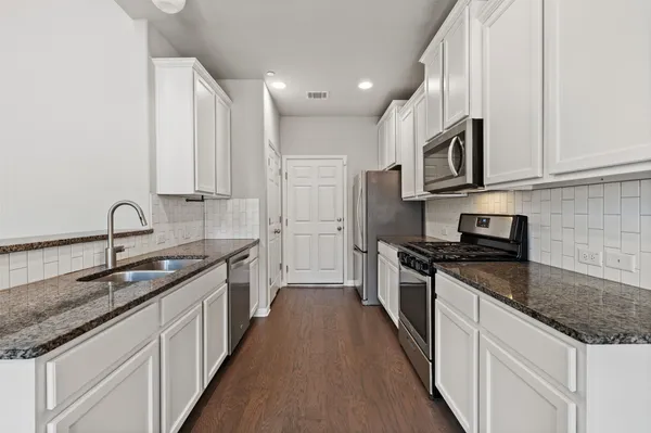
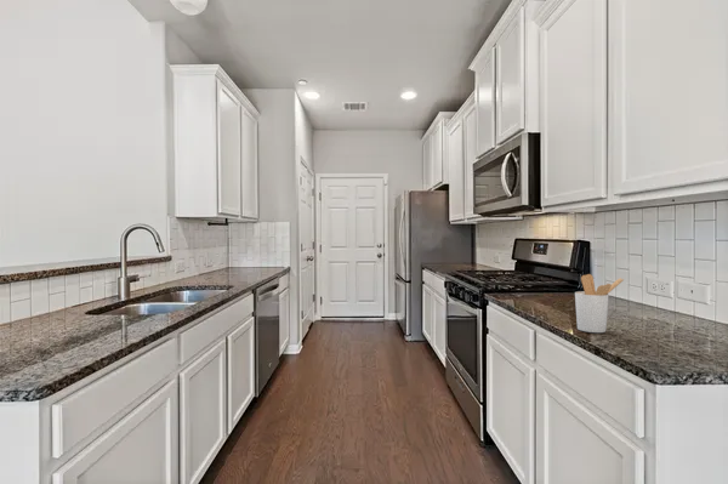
+ utensil holder [574,273,625,334]
